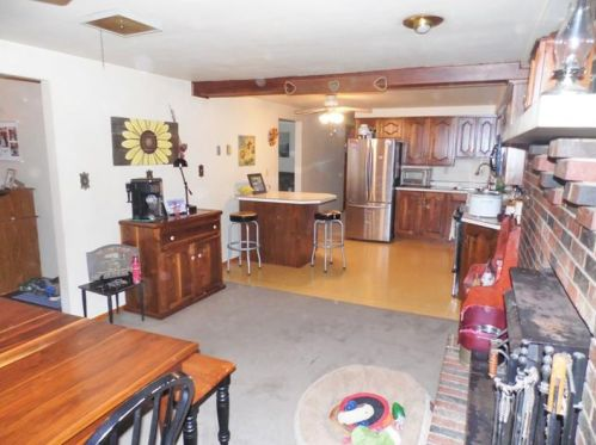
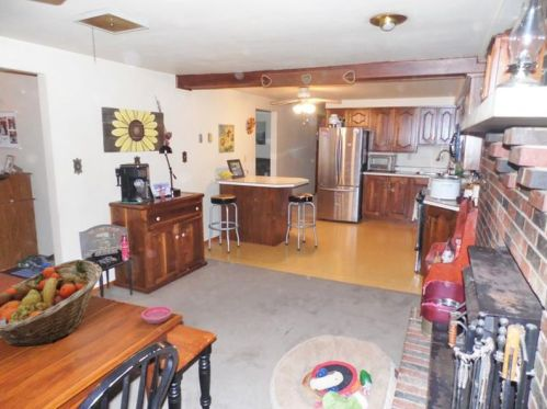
+ fruit basket [0,259,103,348]
+ saucer [140,305,173,325]
